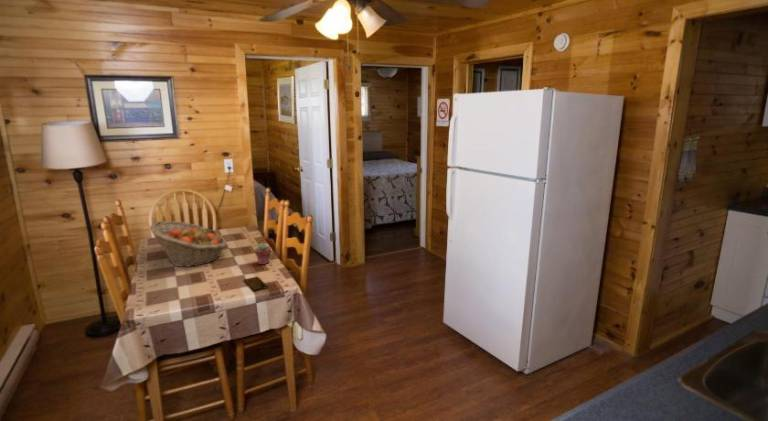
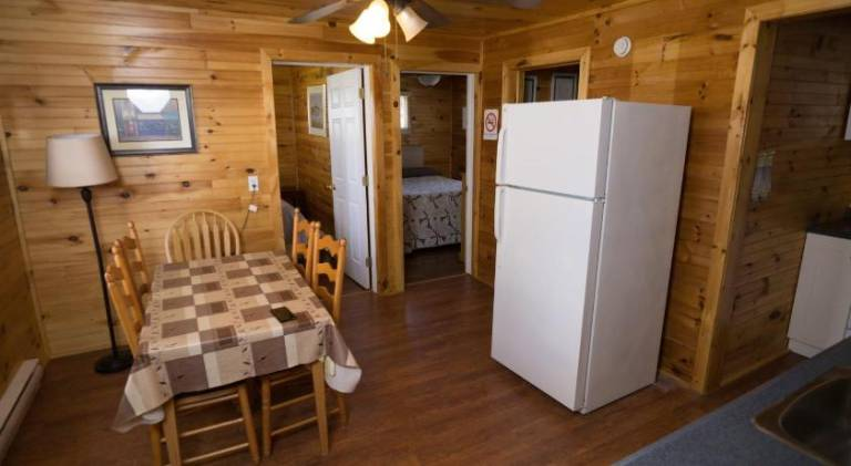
- fruit basket [149,220,228,268]
- potted succulent [253,242,272,265]
